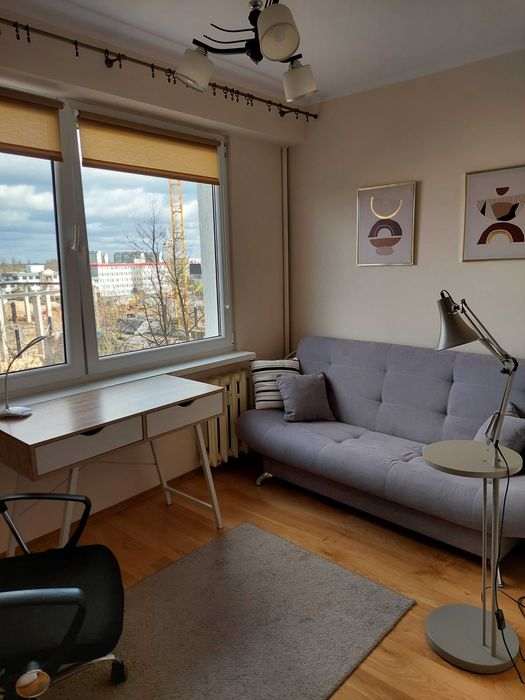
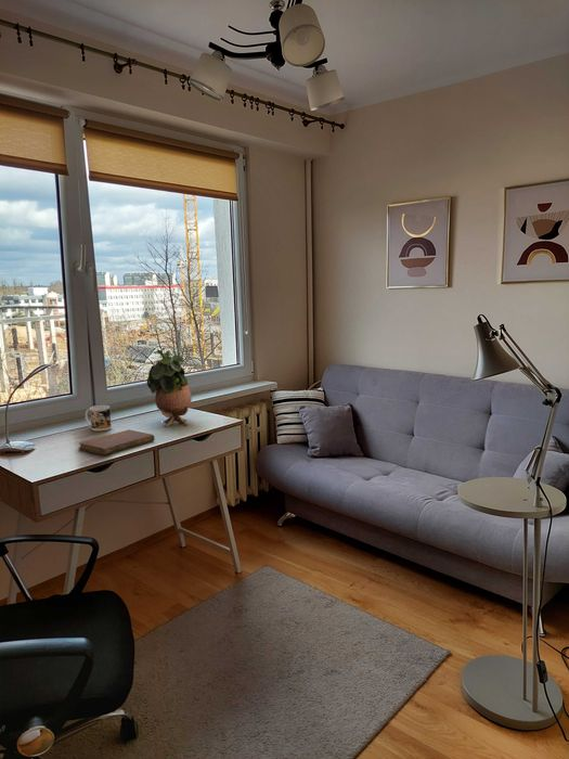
+ potted plant [146,348,193,428]
+ mug [85,404,113,432]
+ notebook [78,428,155,456]
